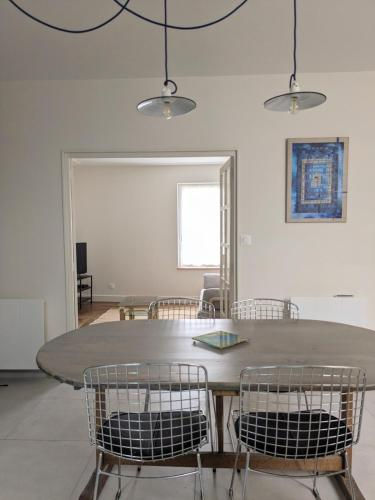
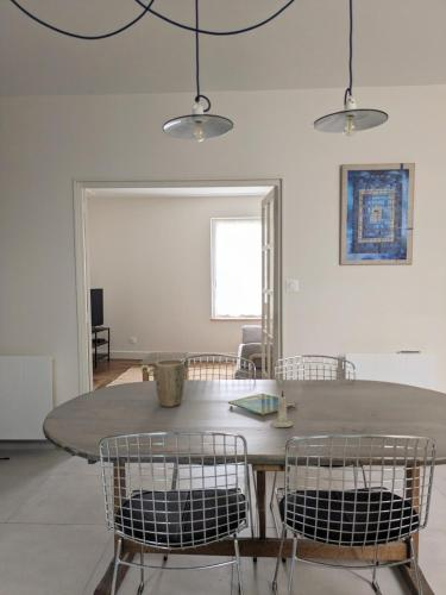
+ candle [269,388,294,428]
+ plant pot [155,358,186,408]
